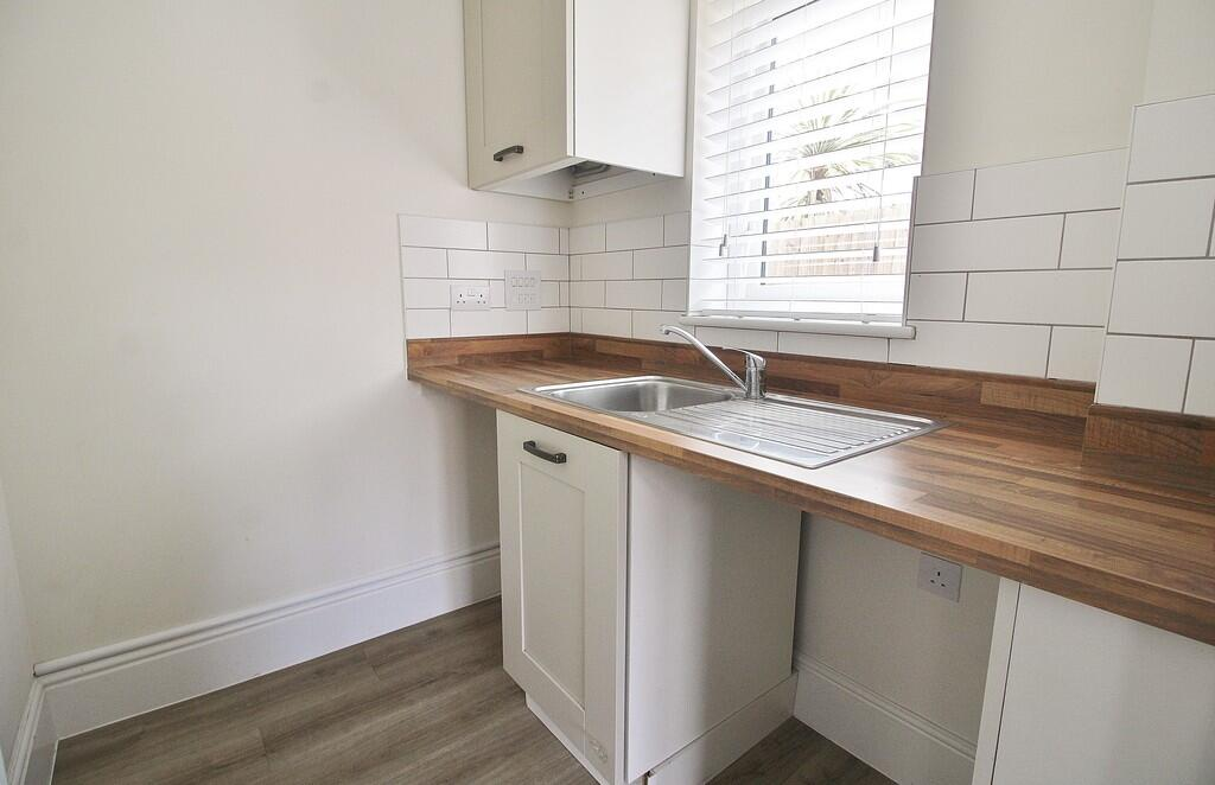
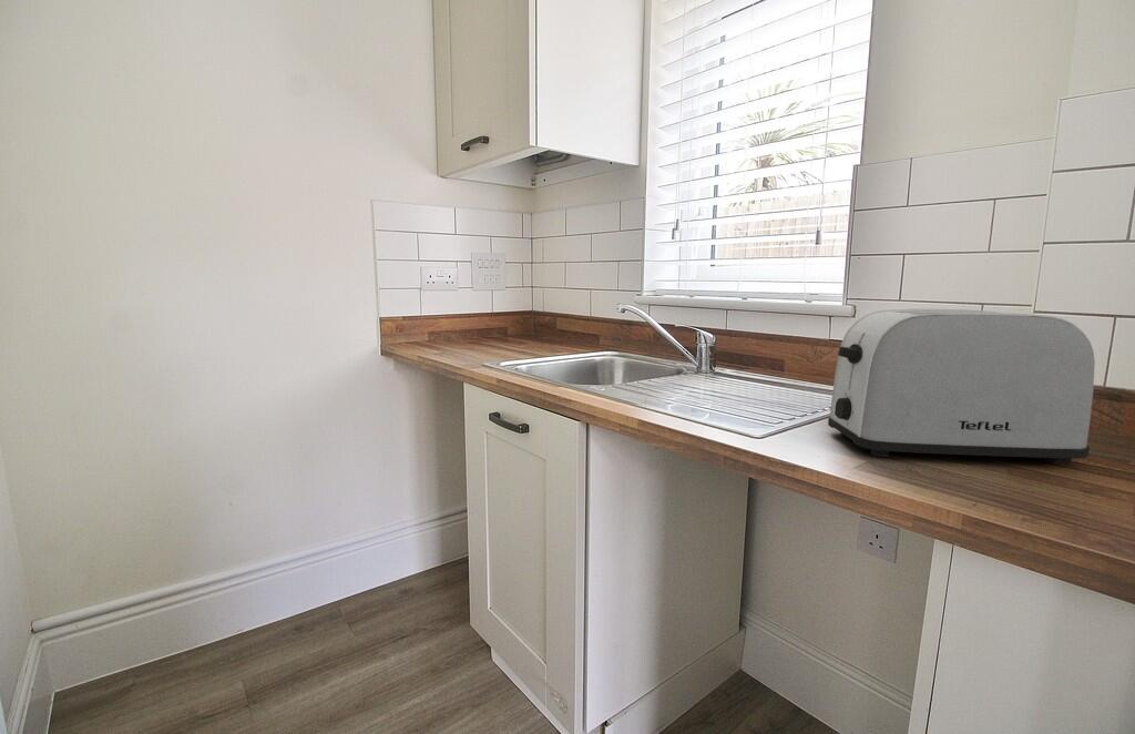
+ toaster [827,308,1096,465]
